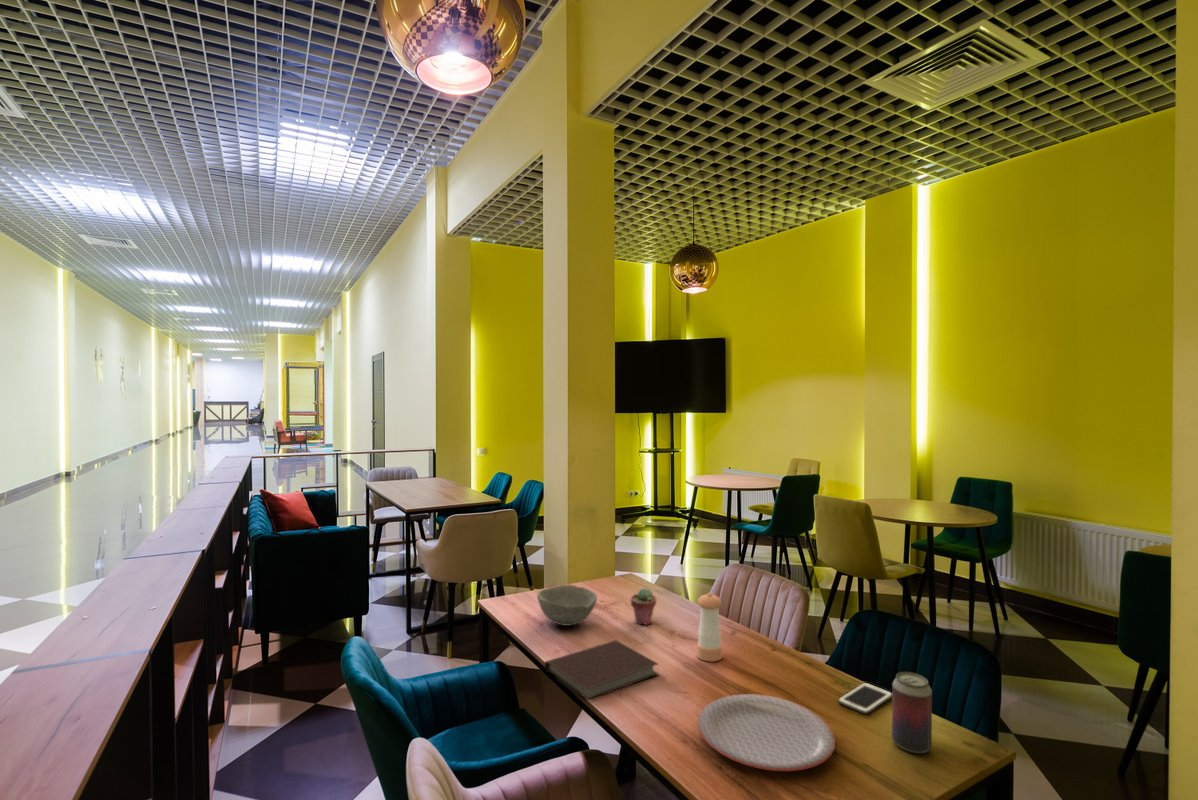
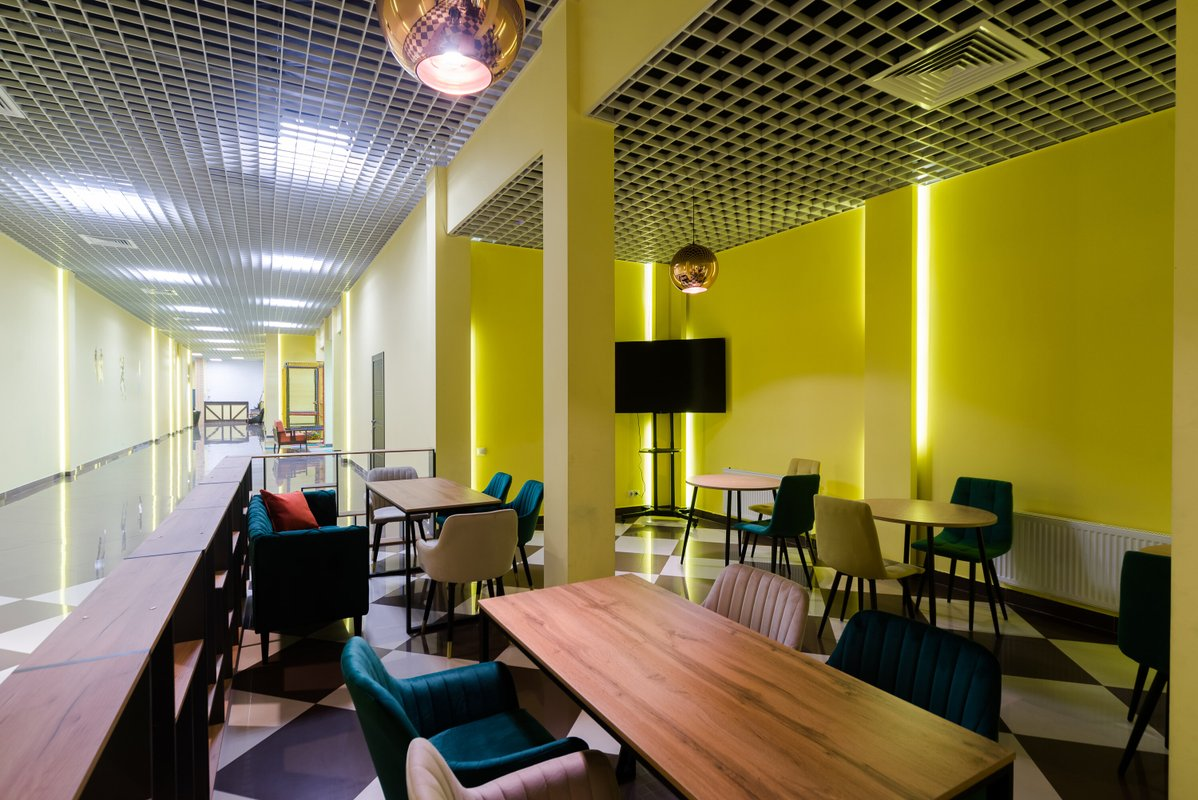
- notebook [544,639,660,700]
- beverage can [891,671,933,755]
- bowl [536,584,598,627]
- cell phone [837,682,892,715]
- plate [697,693,836,772]
- pepper shaker [696,592,723,663]
- potted succulent [630,587,657,626]
